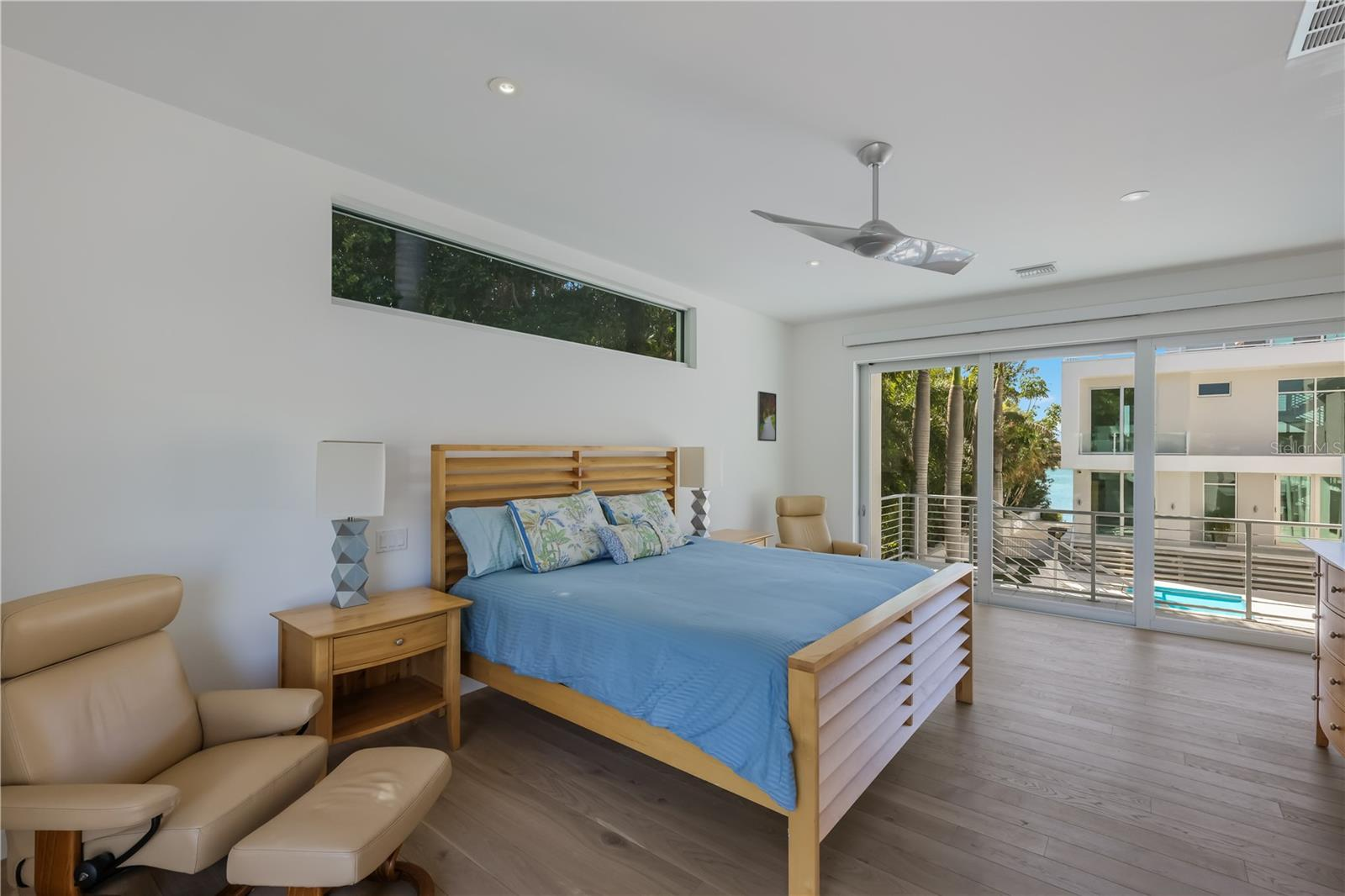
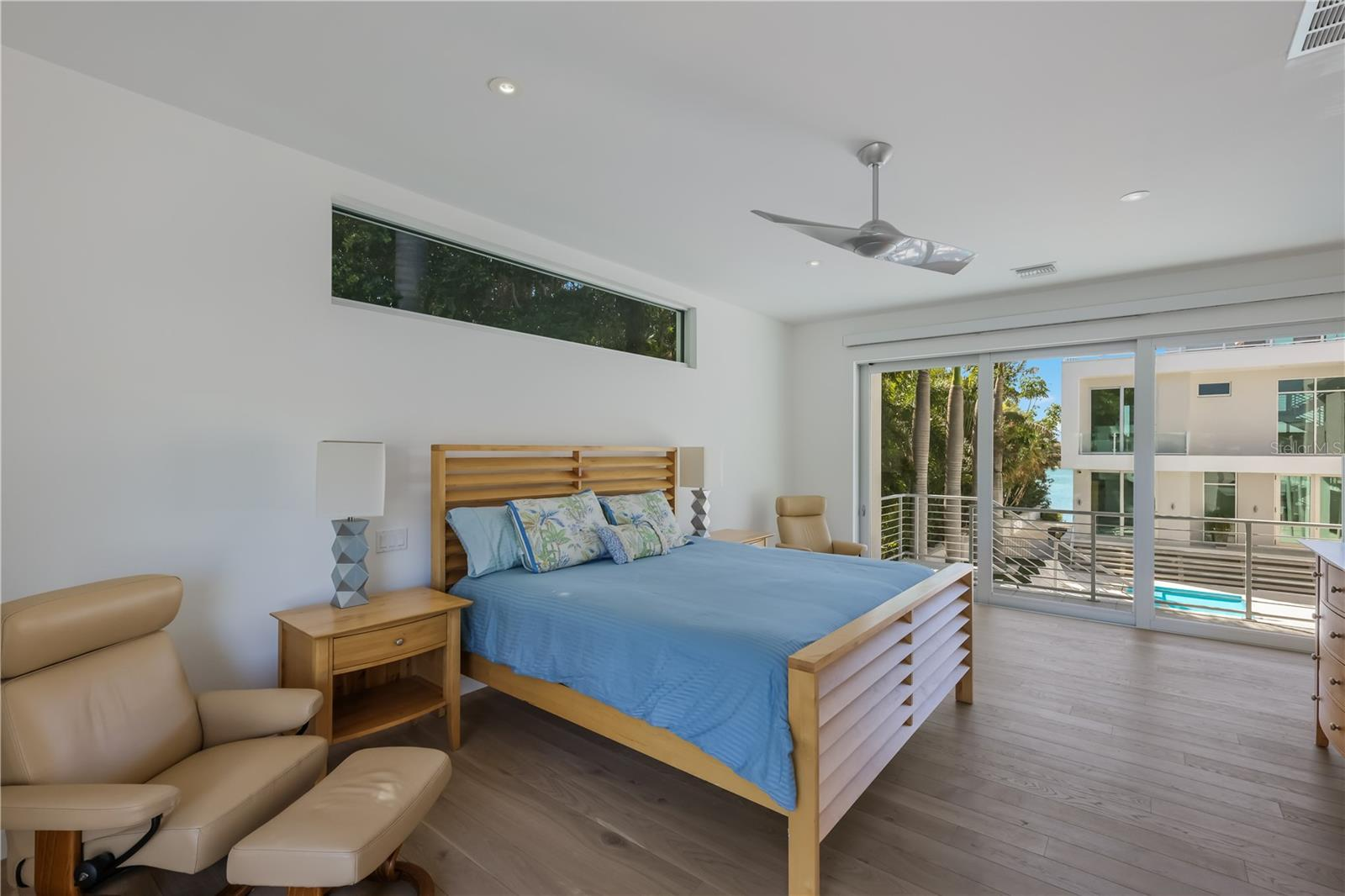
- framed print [757,391,778,442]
